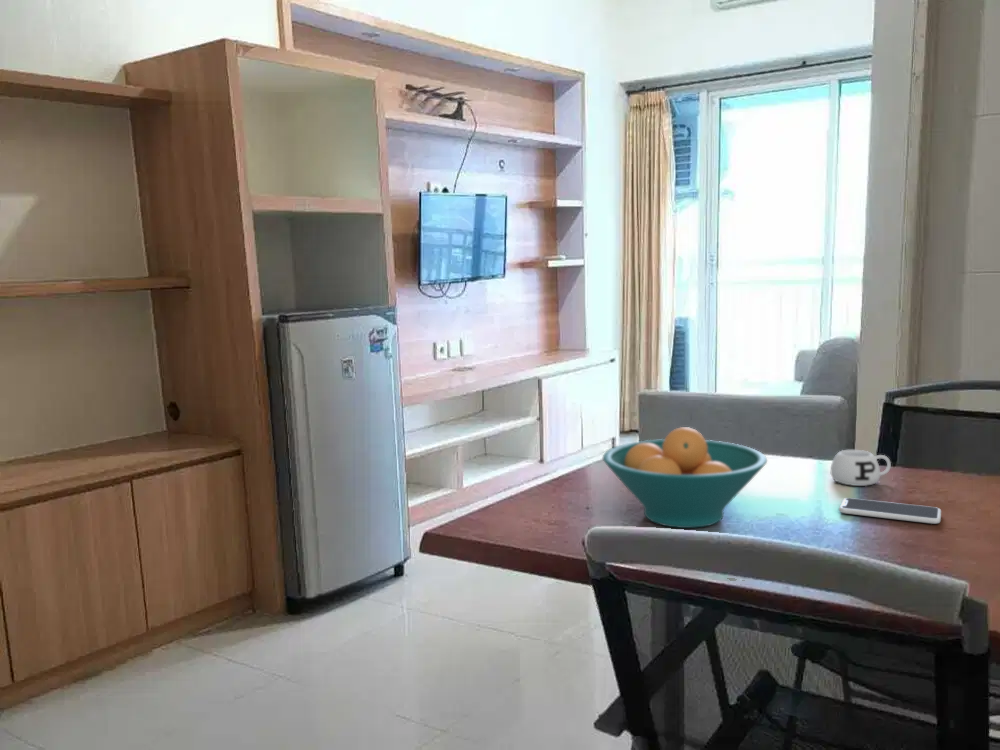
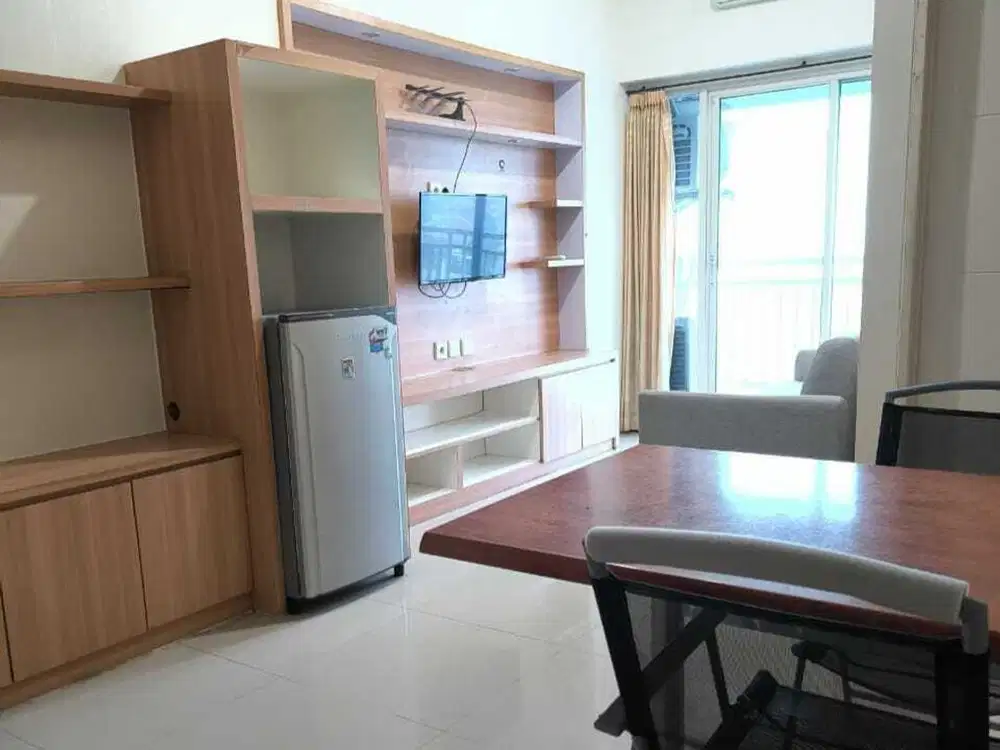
- smartphone [838,497,942,525]
- fruit bowl [602,426,768,529]
- mug [830,449,892,487]
